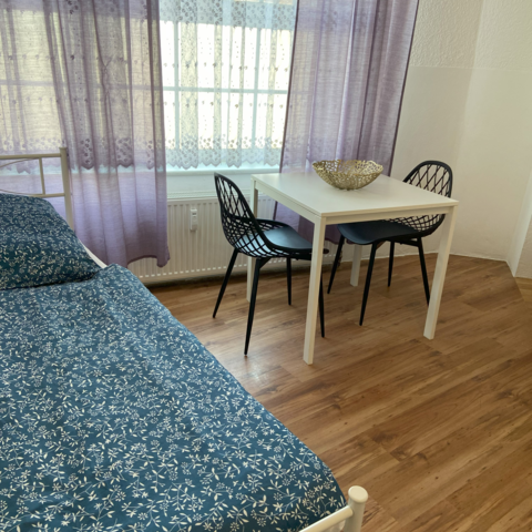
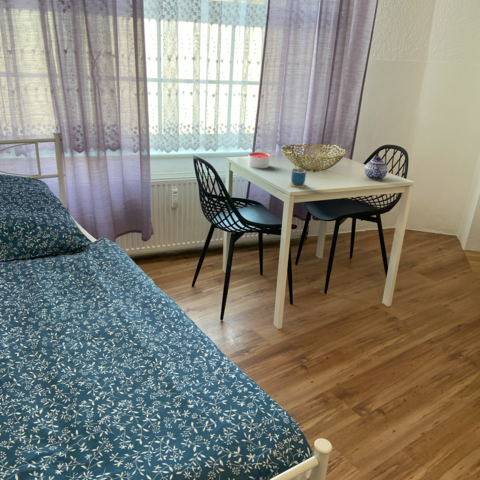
+ candle [247,151,271,169]
+ teapot [364,155,388,181]
+ cup [289,162,307,189]
